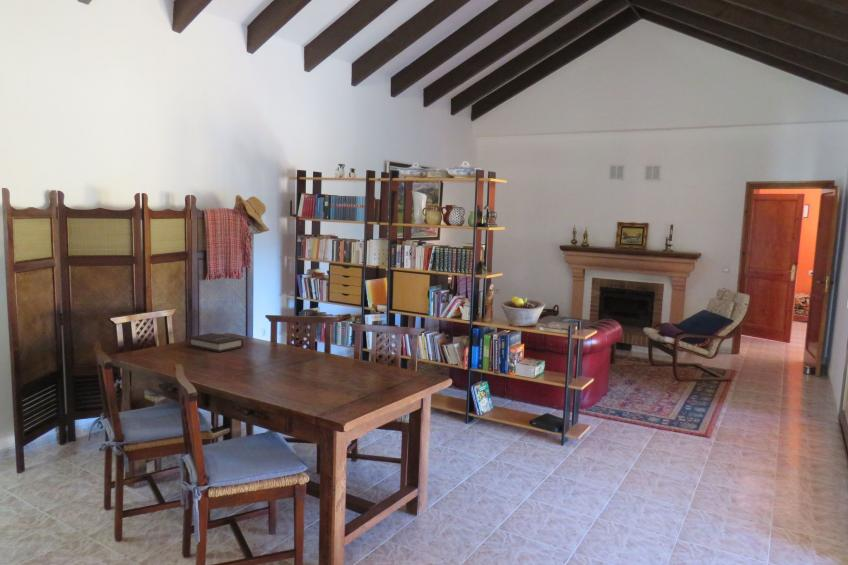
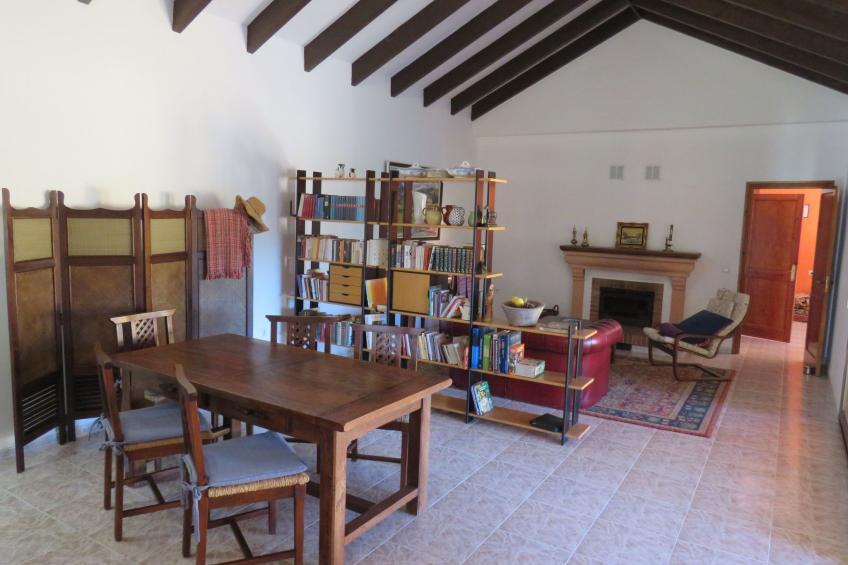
- book [188,332,245,353]
